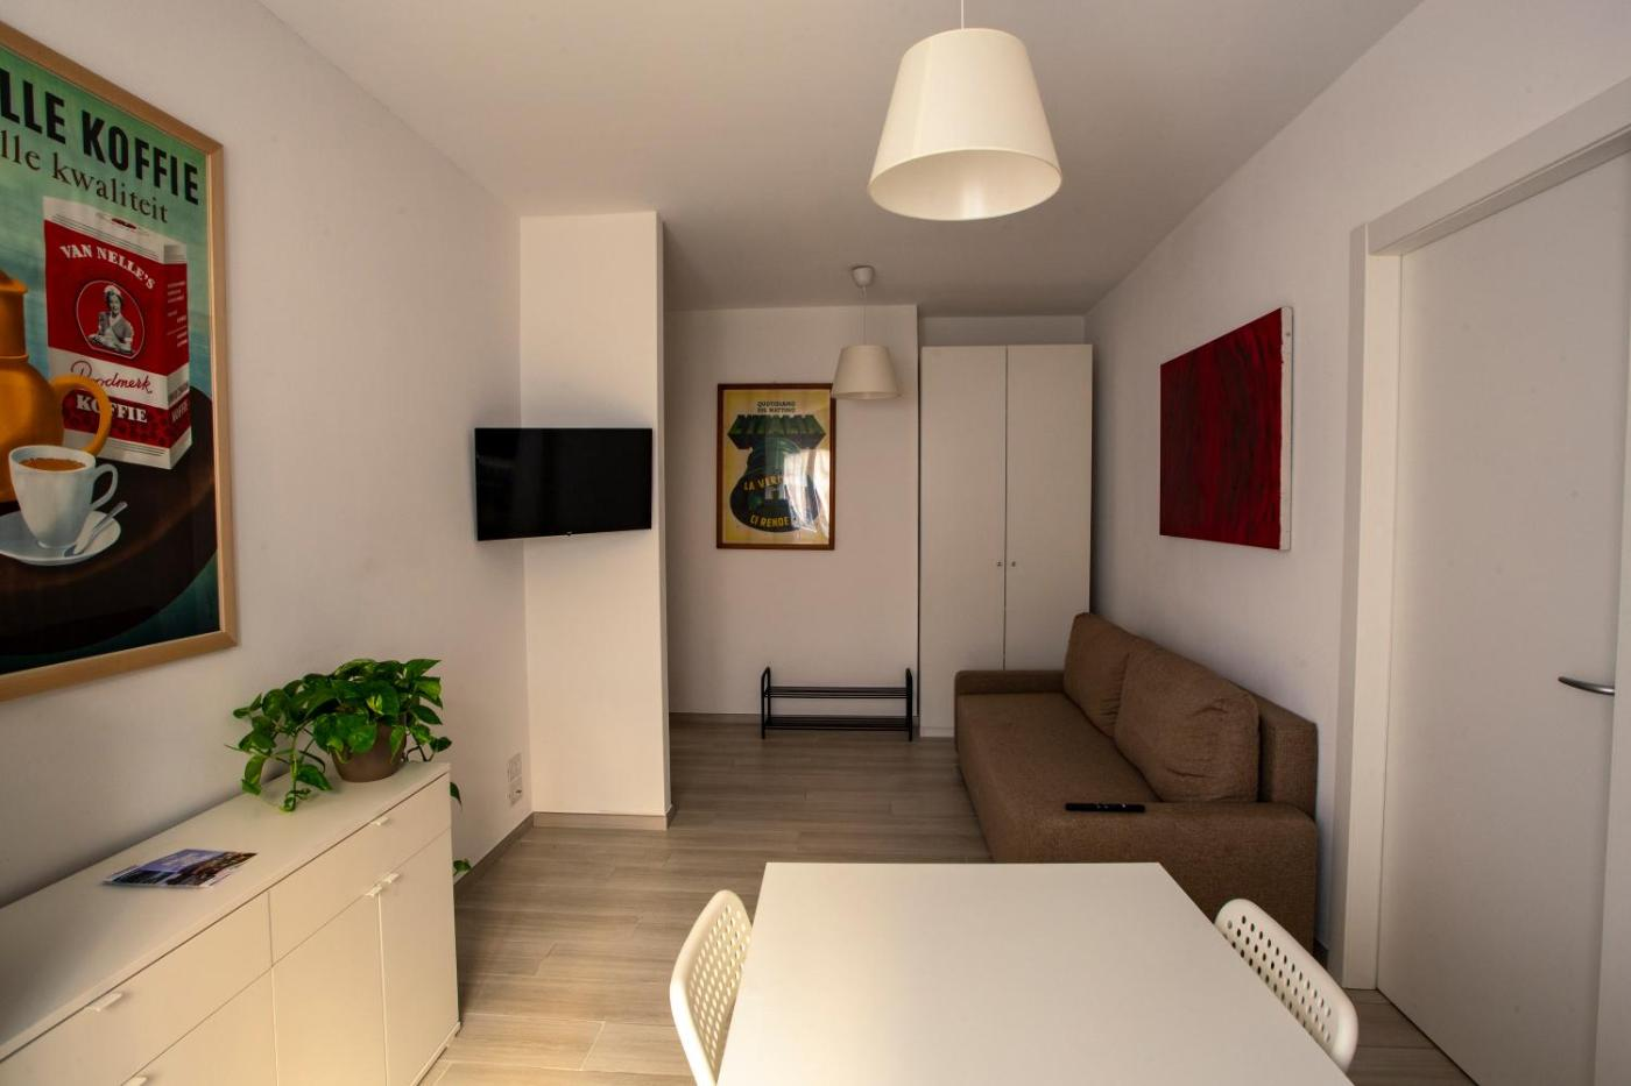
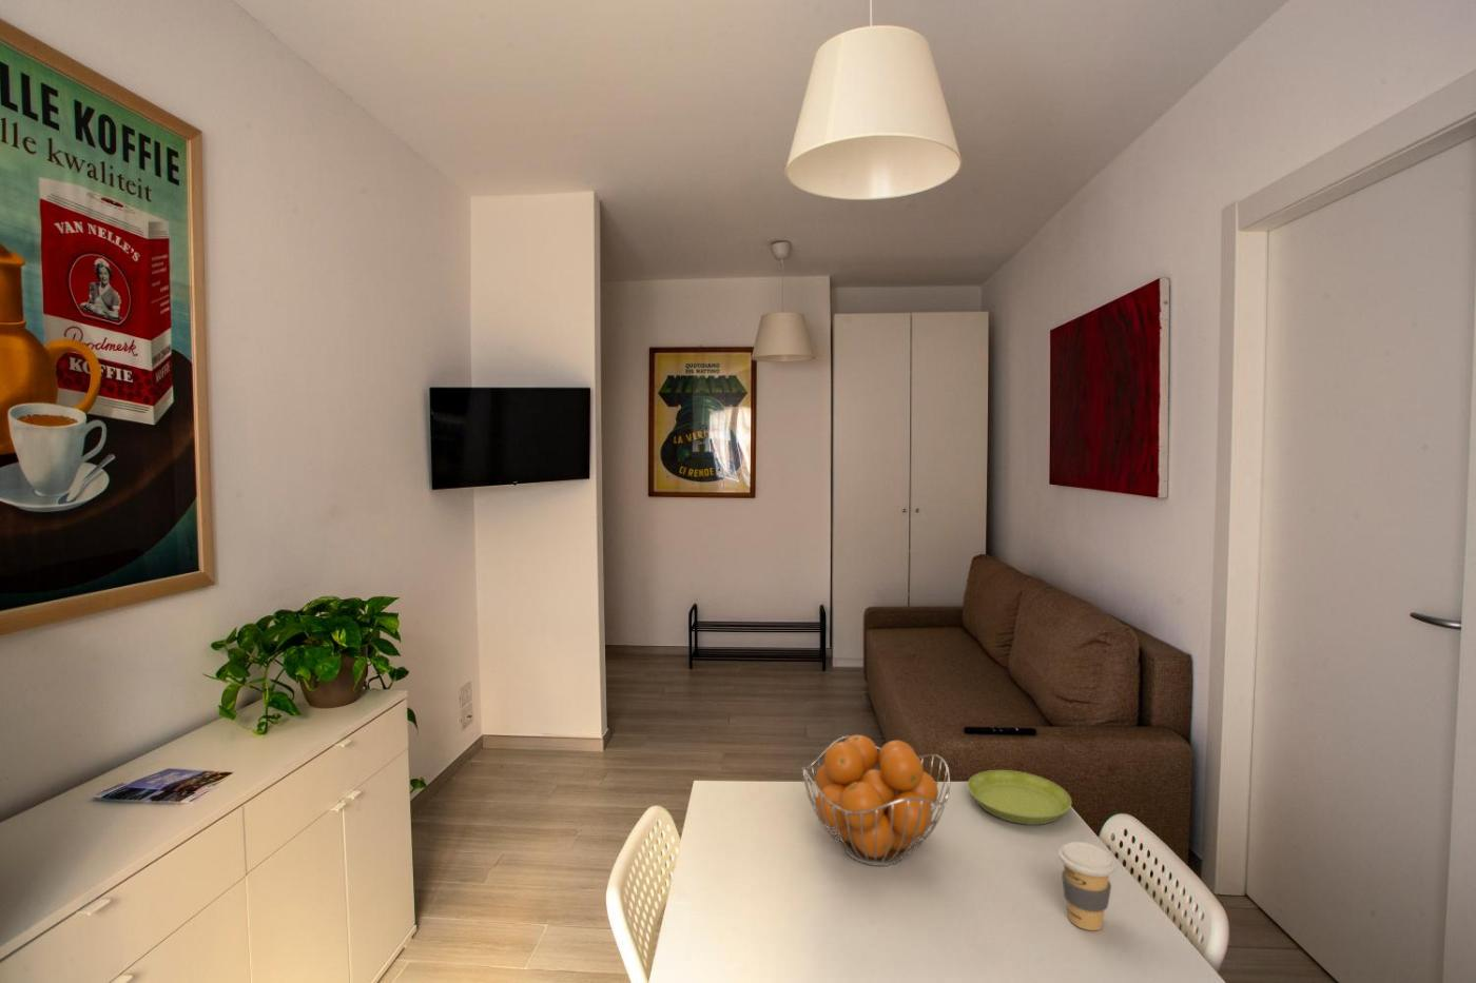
+ fruit basket [801,734,951,867]
+ saucer [967,769,1072,826]
+ coffee cup [1058,840,1116,931]
